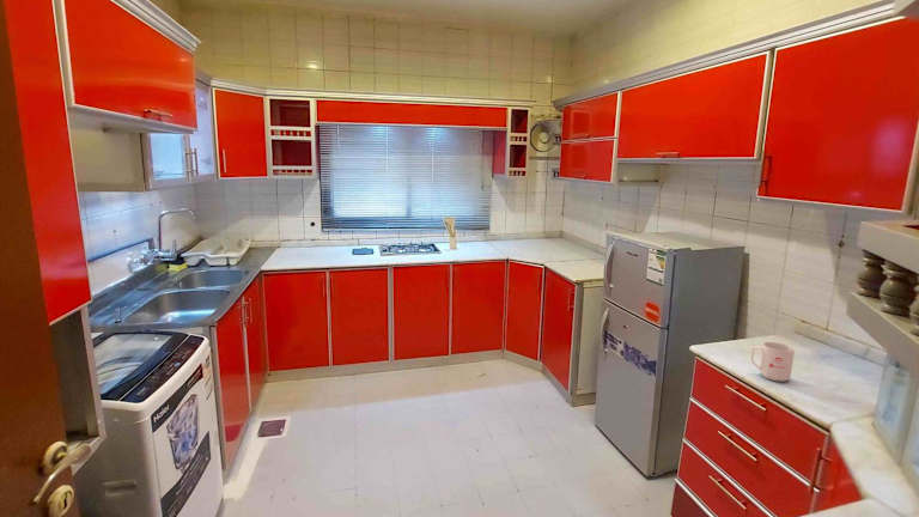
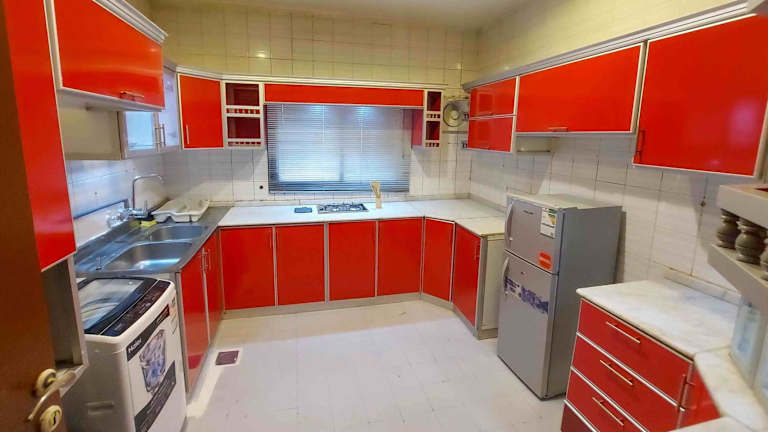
- mug [750,341,796,383]
